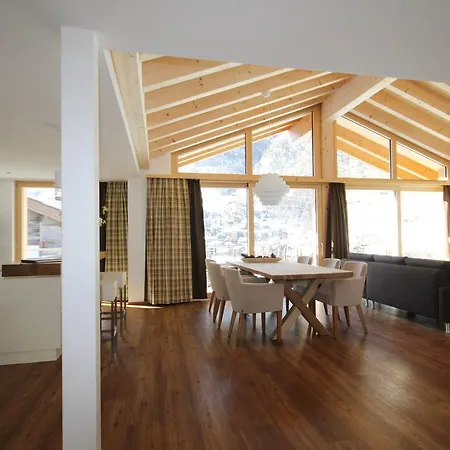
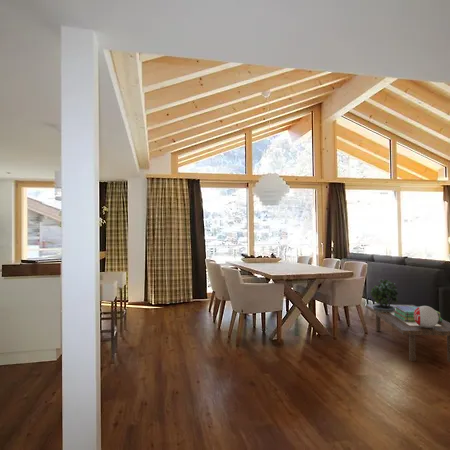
+ decorative sphere [414,305,438,328]
+ potted plant [369,278,399,313]
+ coffee table [365,303,450,363]
+ stack of books [394,306,443,322]
